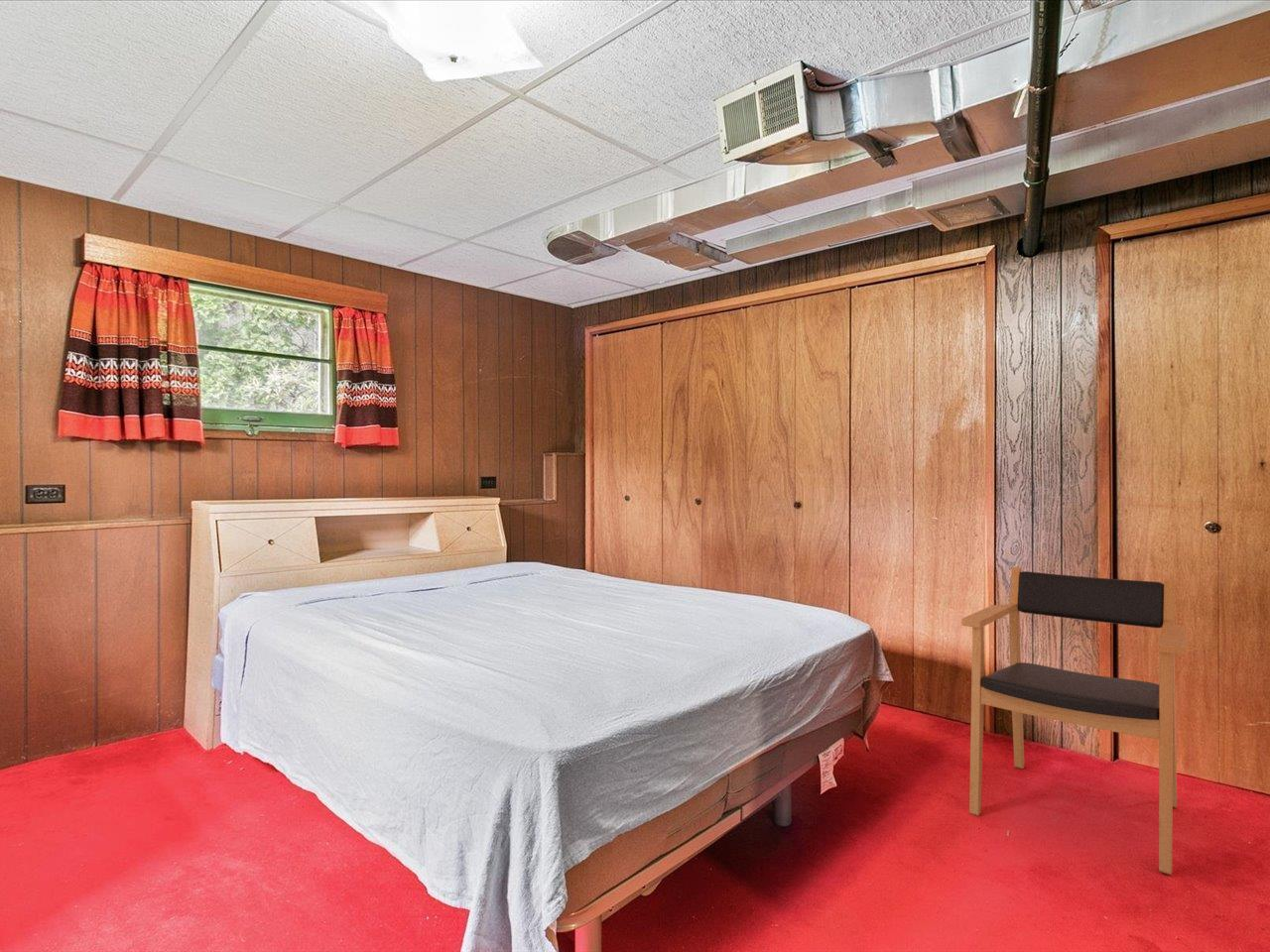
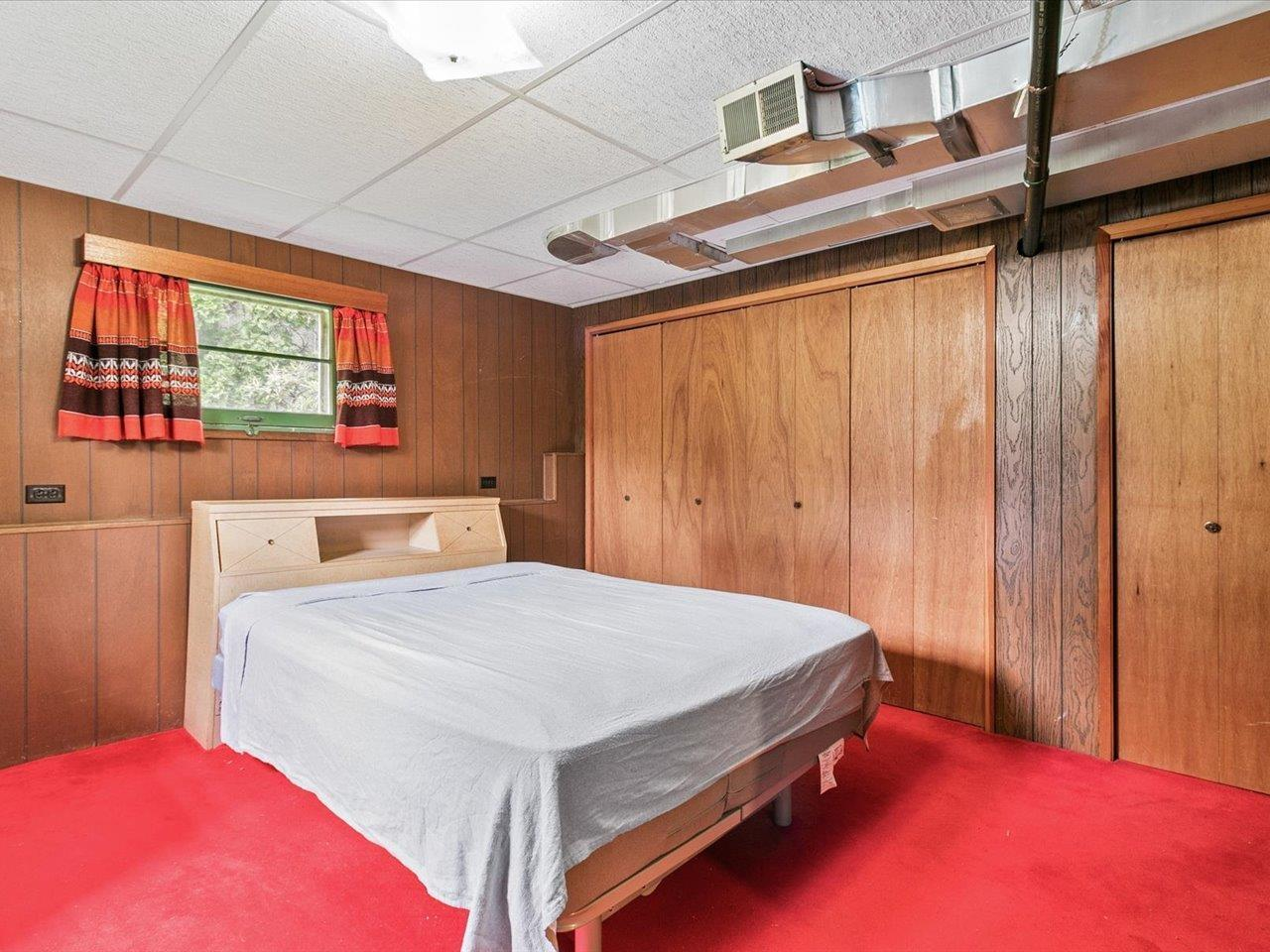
- armchair [960,566,1189,876]
